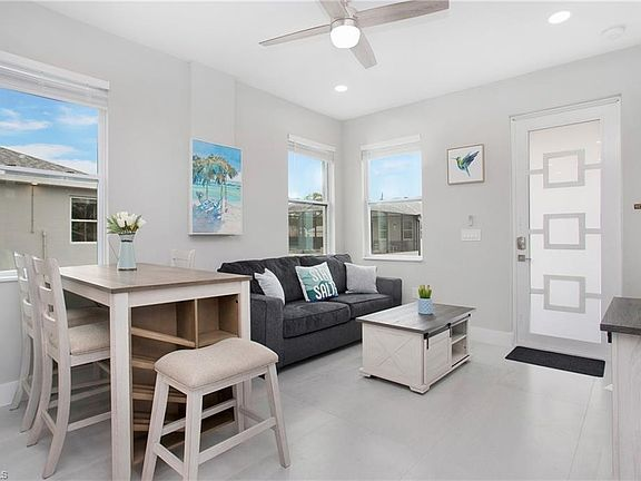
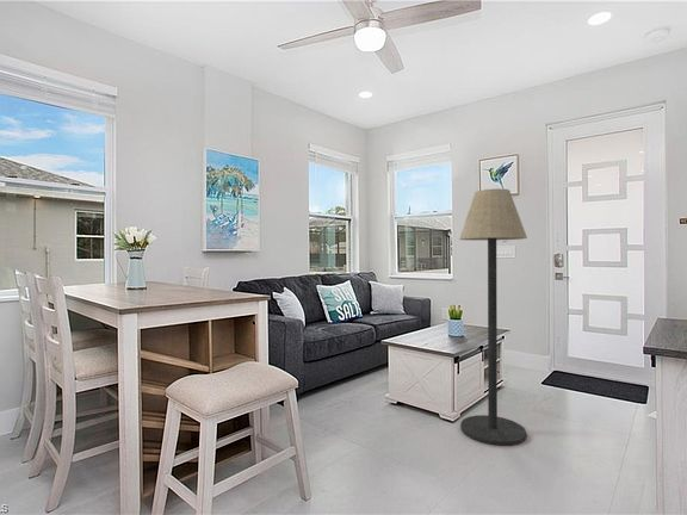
+ floor lamp [458,187,528,447]
